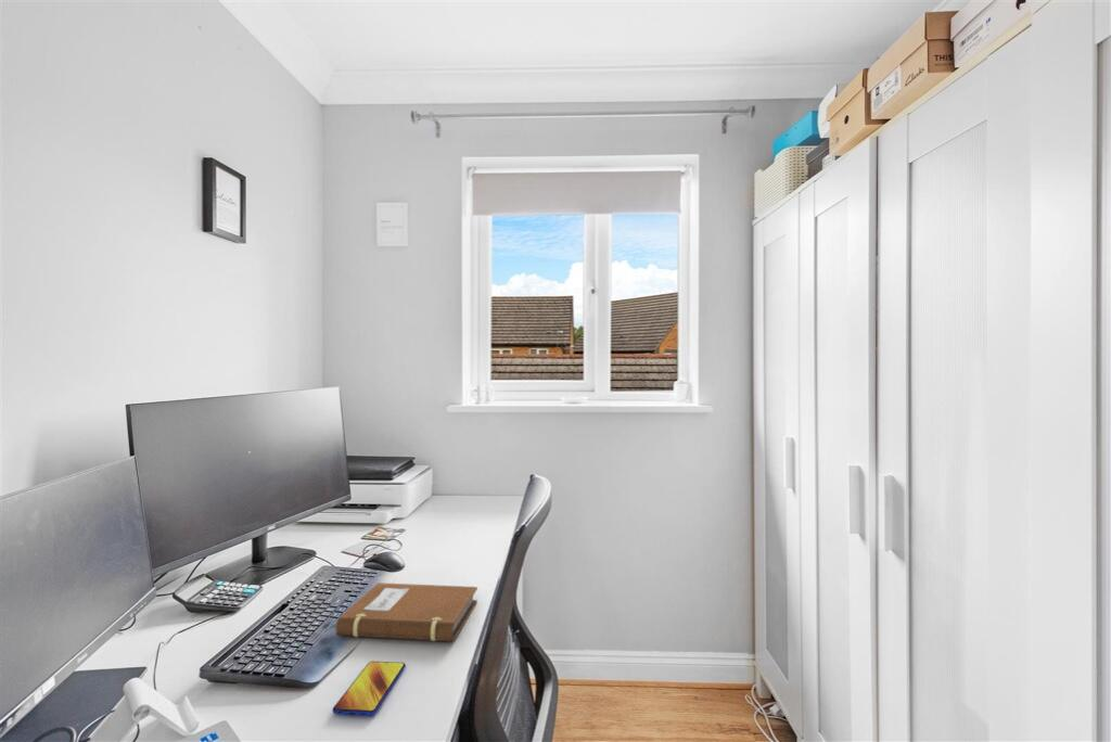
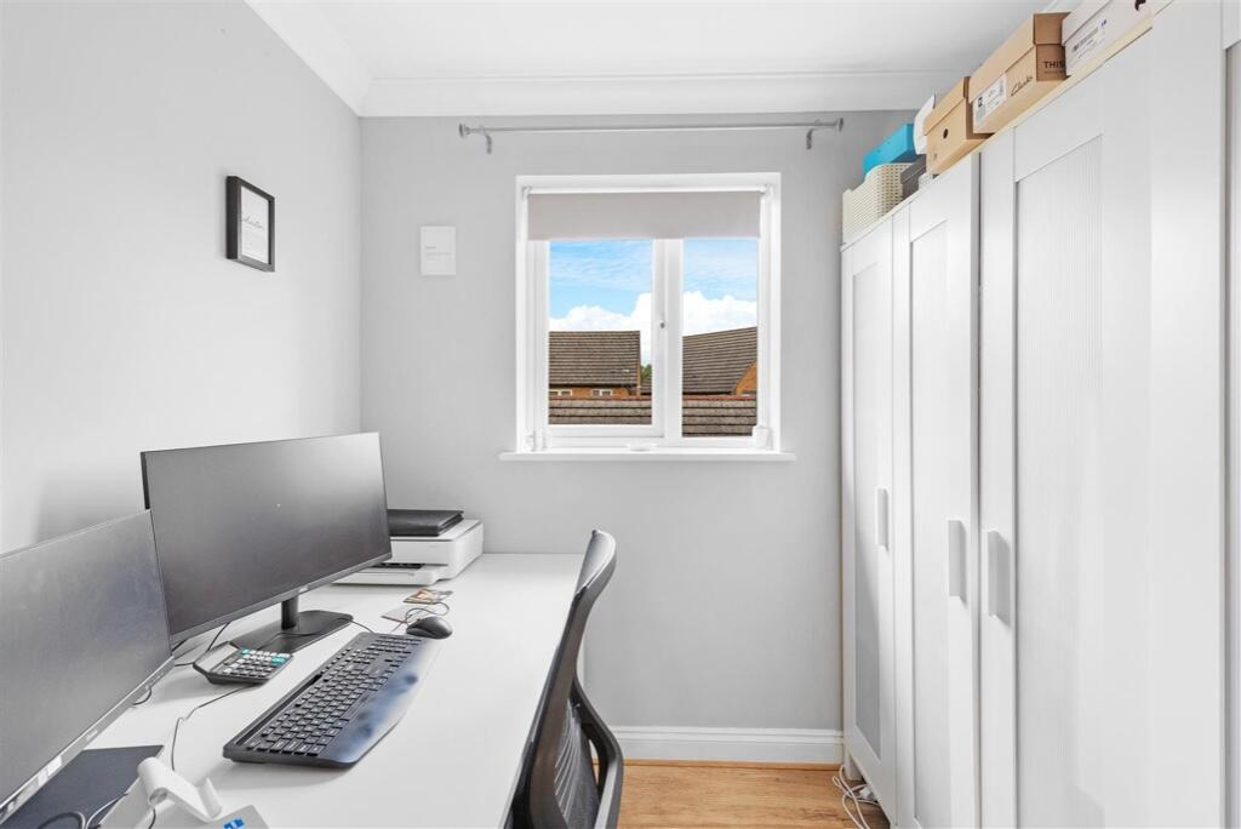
- notebook [334,581,478,642]
- smartphone [332,661,407,716]
